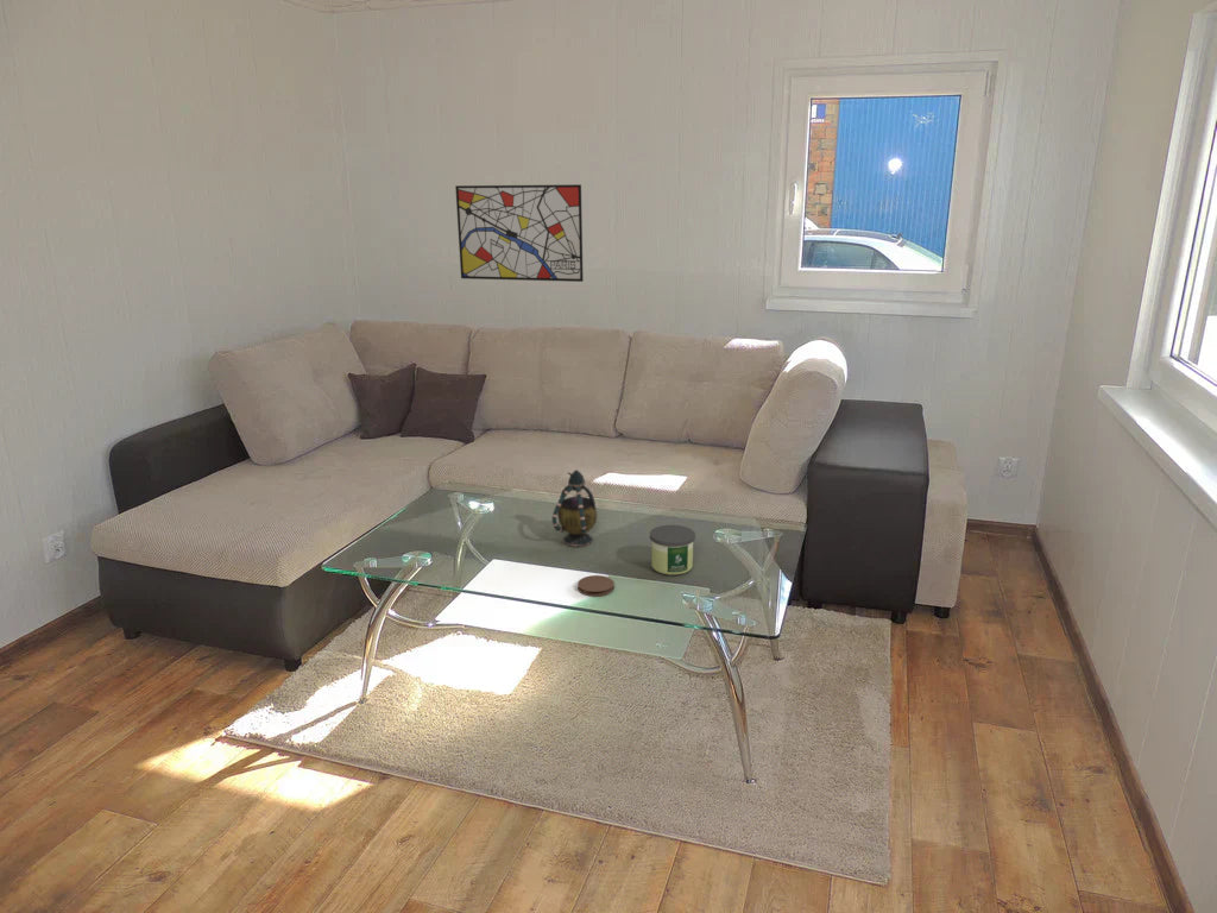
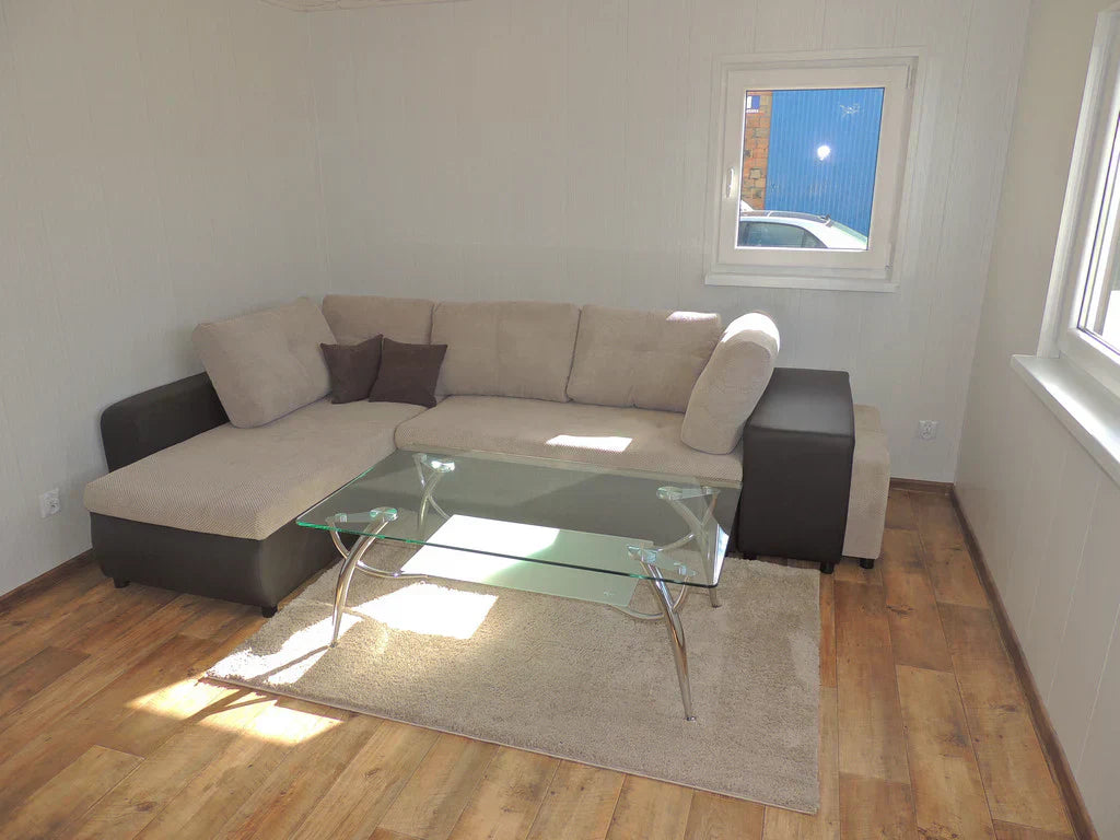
- coaster [576,574,616,597]
- teapot [551,468,598,548]
- candle [649,524,696,577]
- wall art [454,183,585,283]
